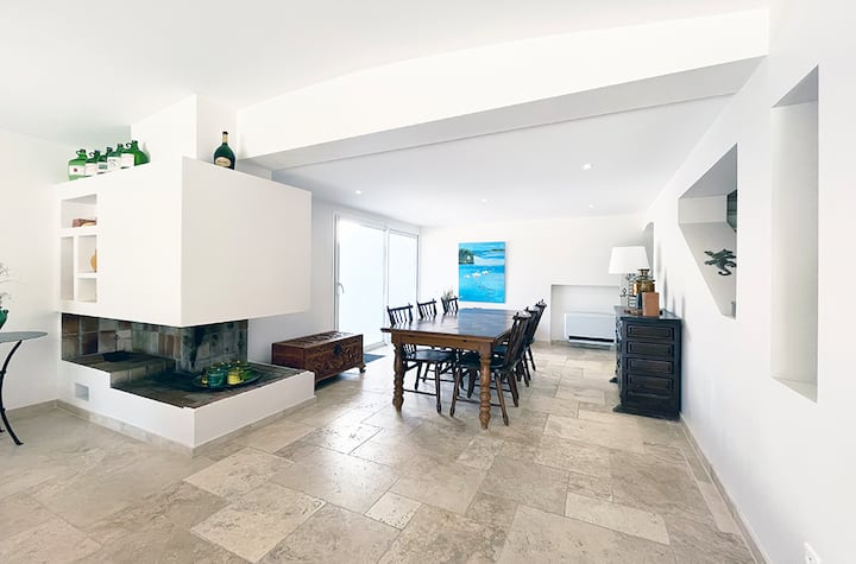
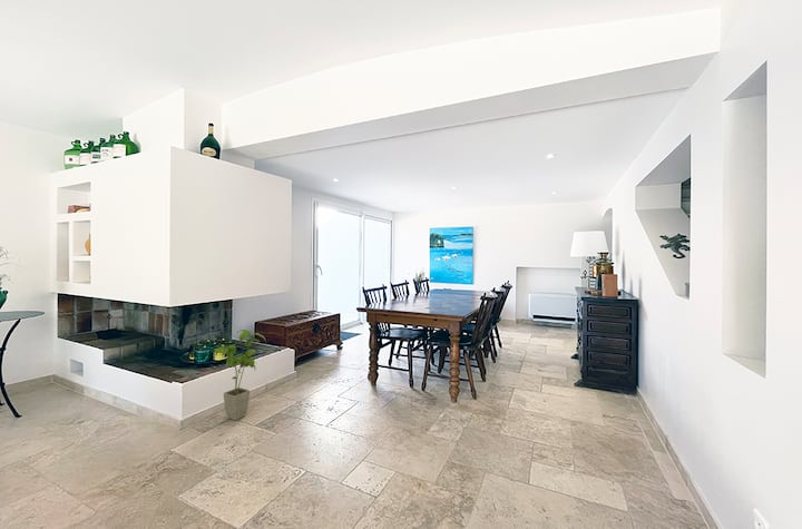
+ house plant [214,329,267,421]
